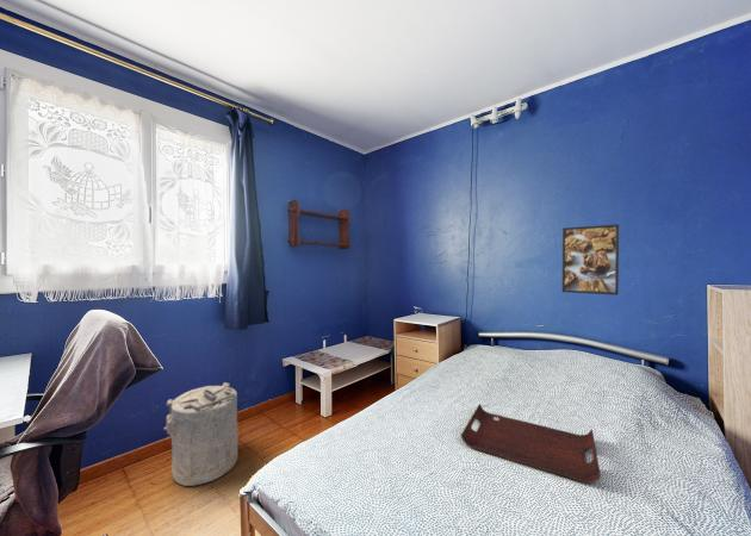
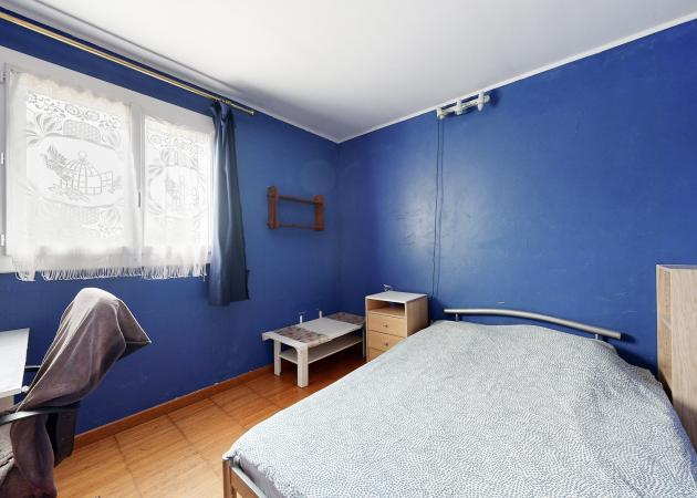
- serving tray [460,403,602,485]
- laundry hamper [162,381,240,487]
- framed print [561,223,620,297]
